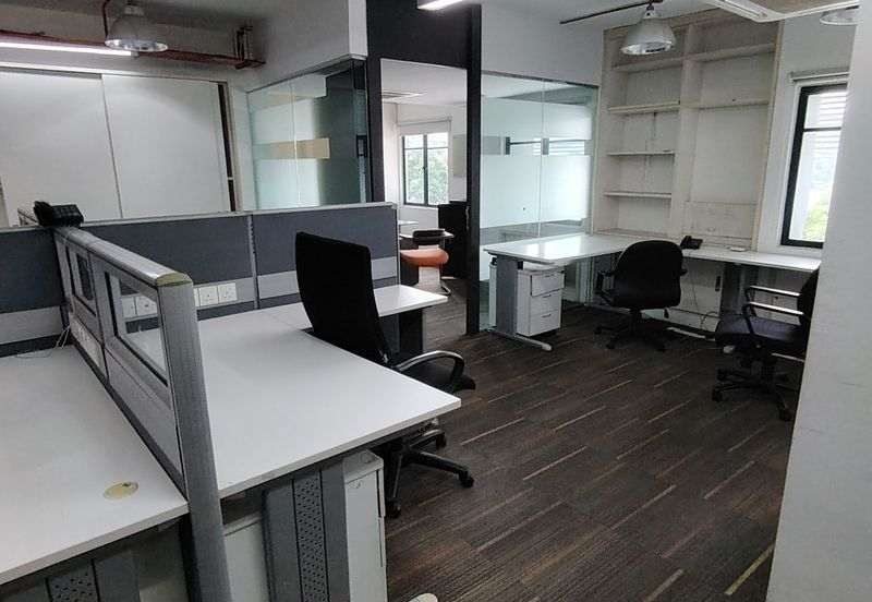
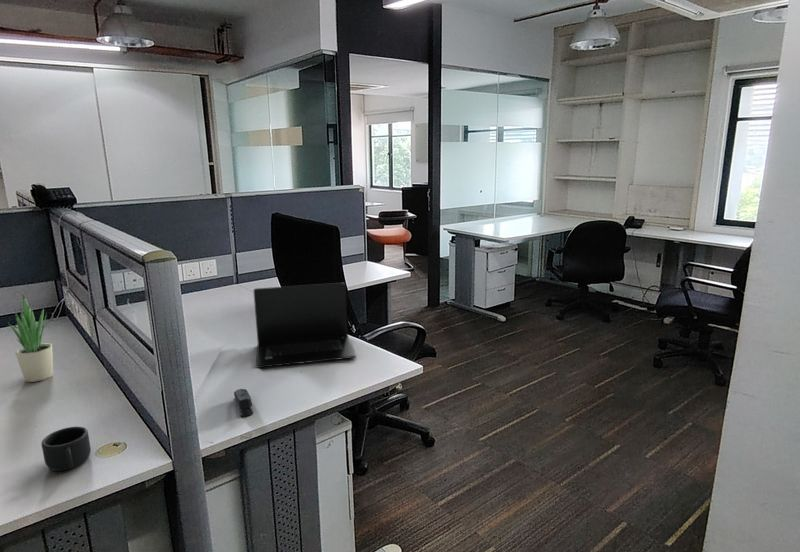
+ potted plant [7,294,54,383]
+ mug [40,426,92,472]
+ laptop [253,282,357,369]
+ stapler [233,388,254,417]
